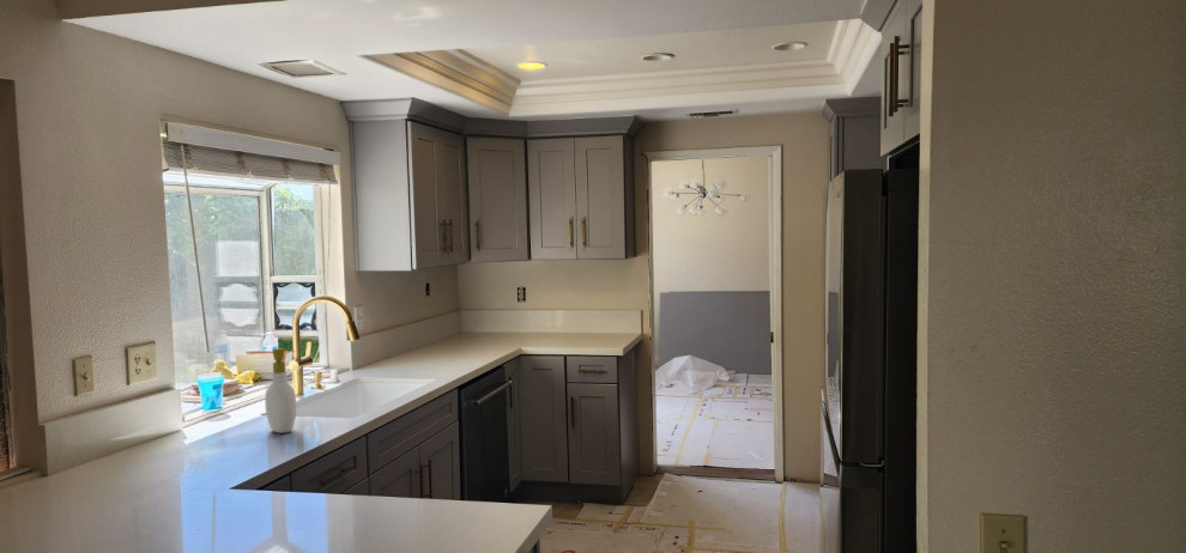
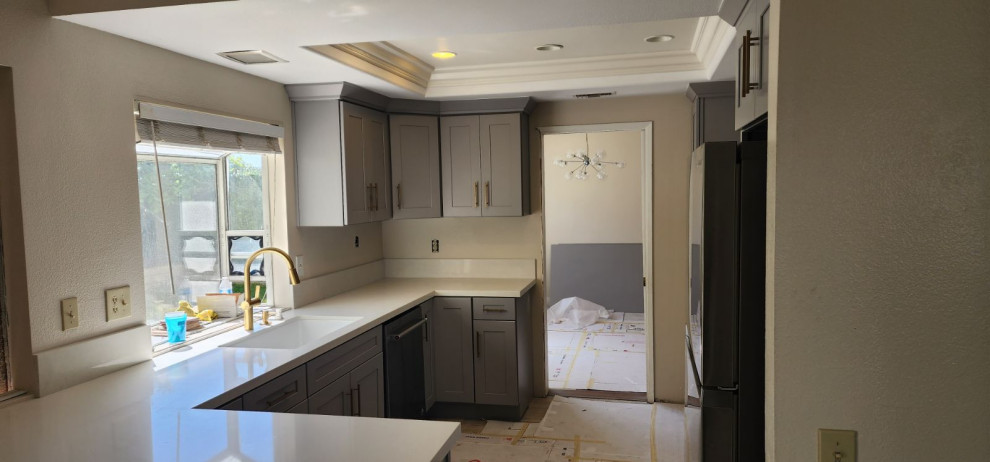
- soap bottle [264,347,297,434]
